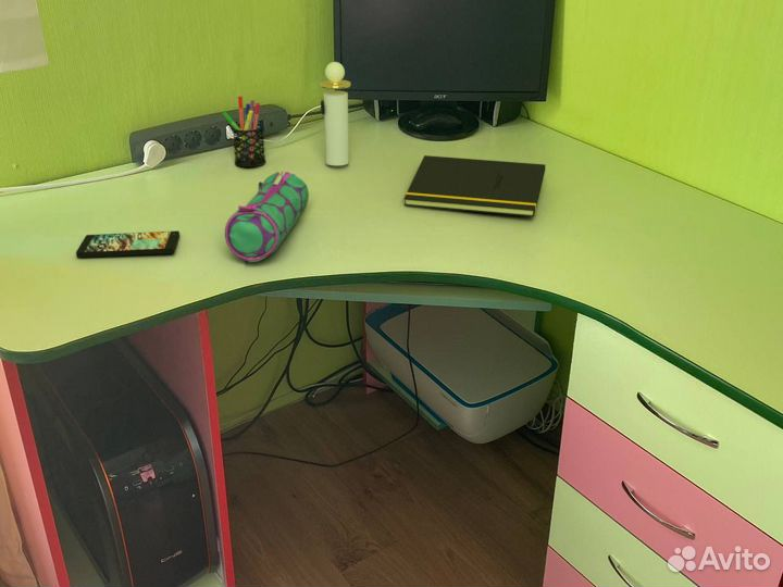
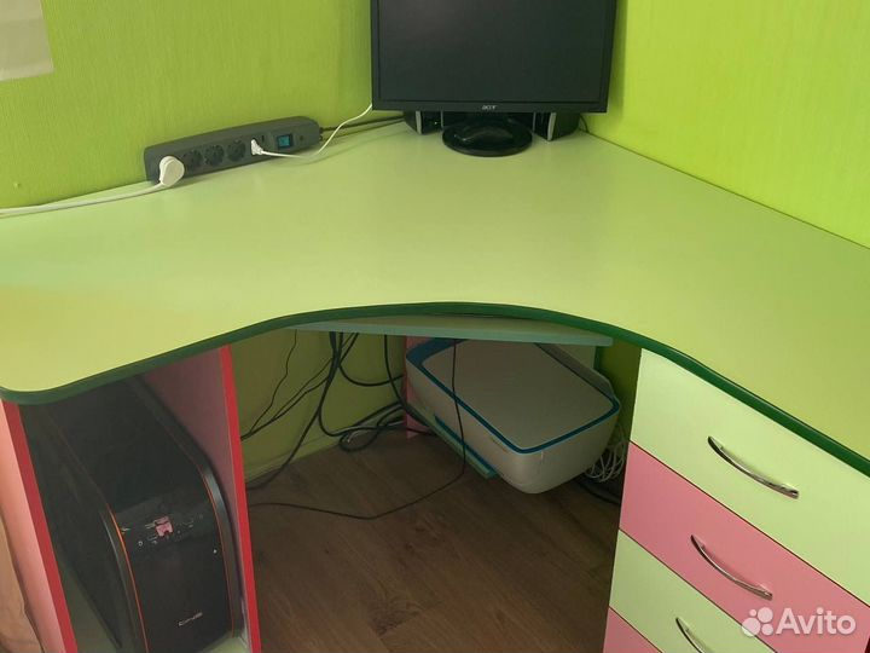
- perfume bottle [319,61,351,166]
- pencil case [224,170,310,263]
- smartphone [75,229,181,259]
- pen holder [222,95,266,168]
- notepad [403,154,547,217]
